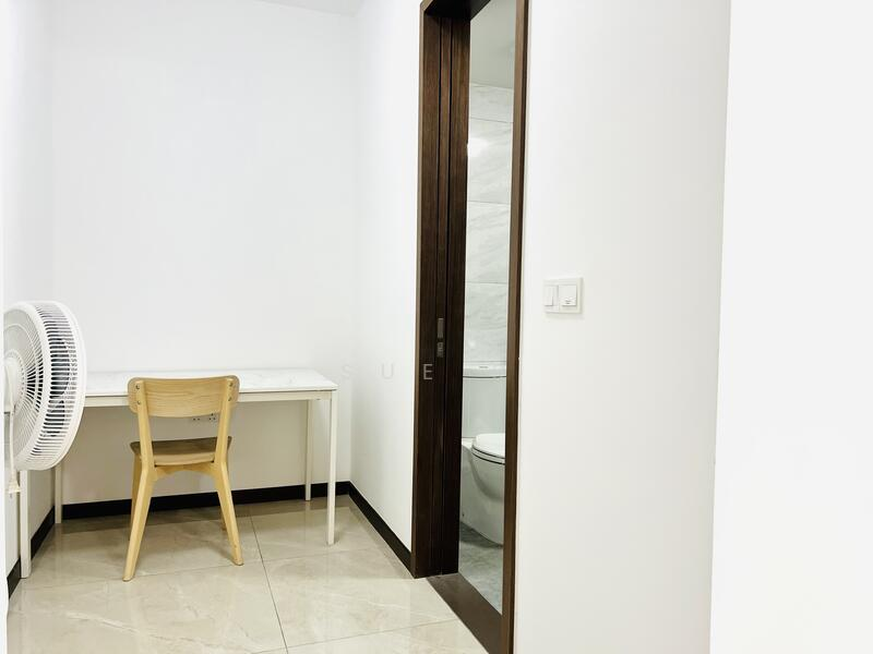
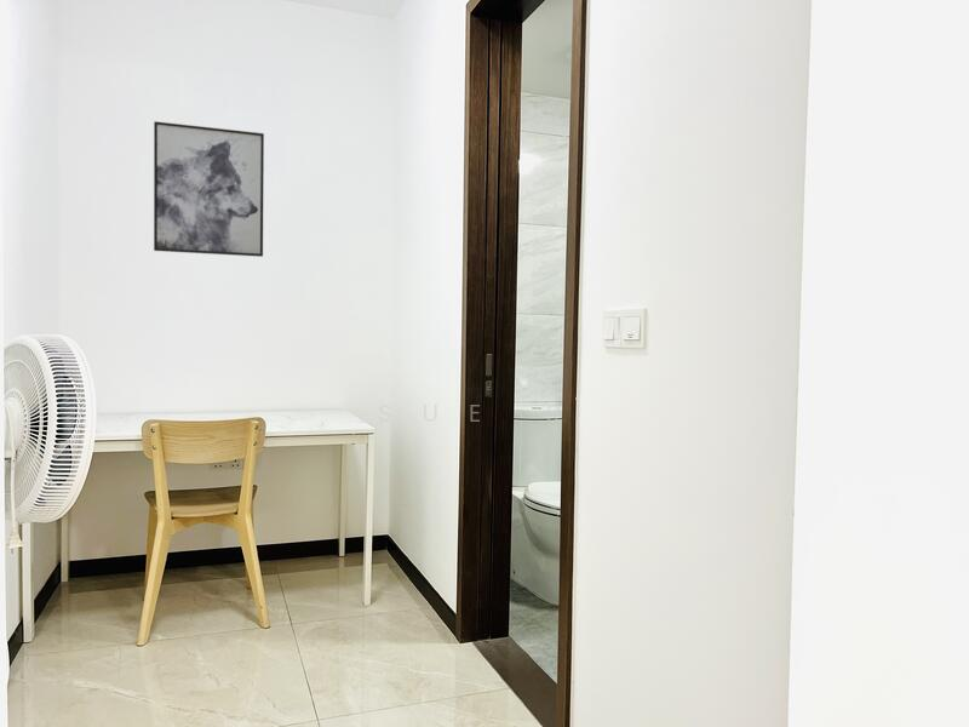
+ wall art [153,120,265,258]
